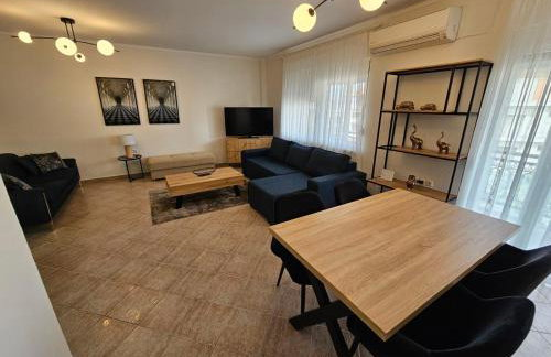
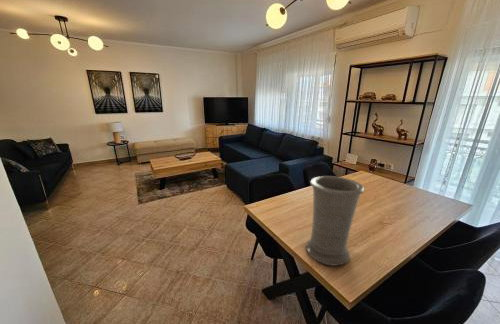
+ vase [305,175,365,267]
